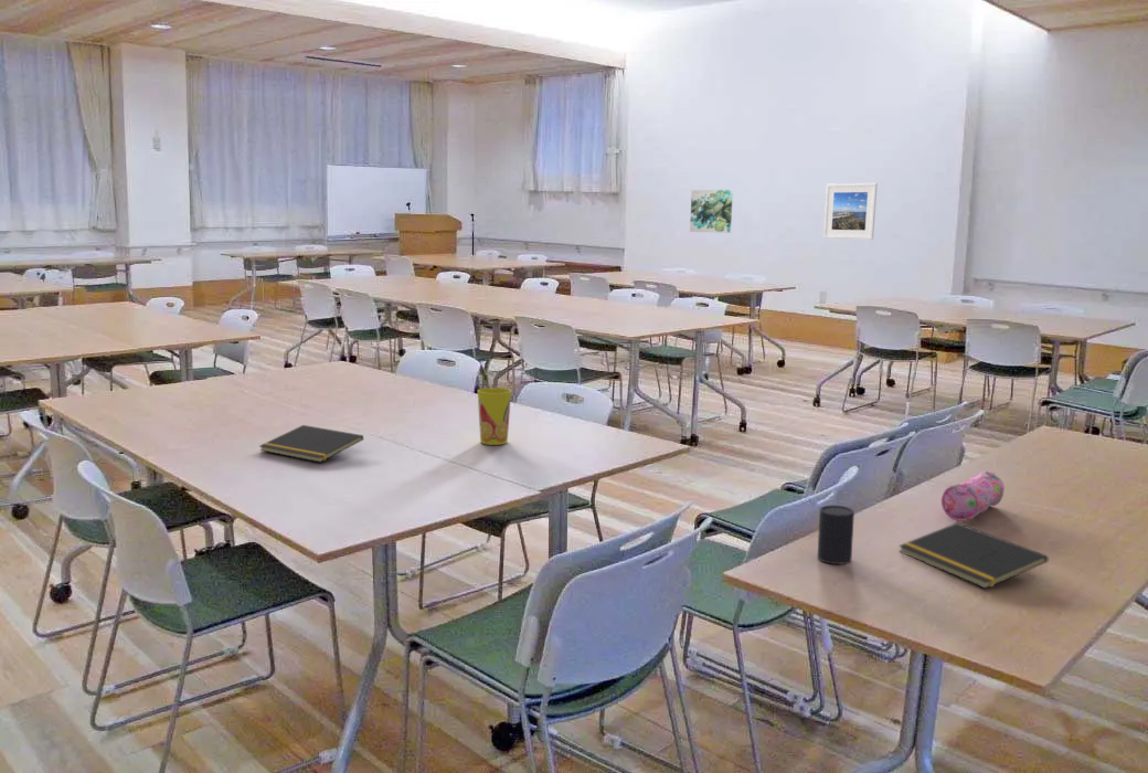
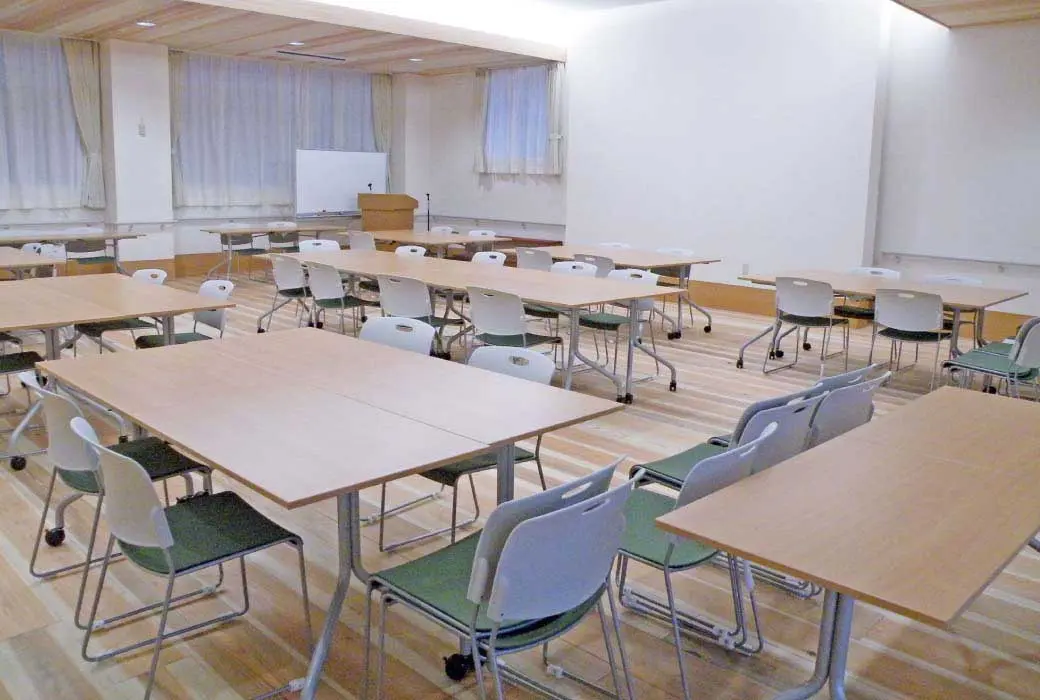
- notepad [897,522,1049,590]
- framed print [822,182,879,241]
- wall art [689,189,734,234]
- cup [817,505,855,565]
- notepad [258,424,364,464]
- pencil case [940,470,1006,521]
- cup [477,386,512,446]
